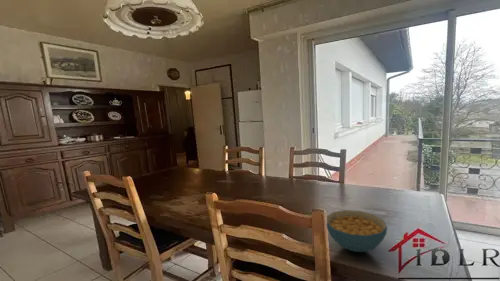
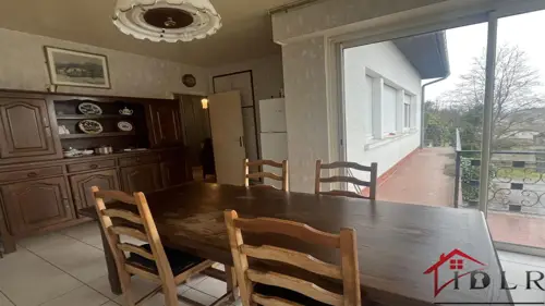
- cereal bowl [326,209,388,253]
